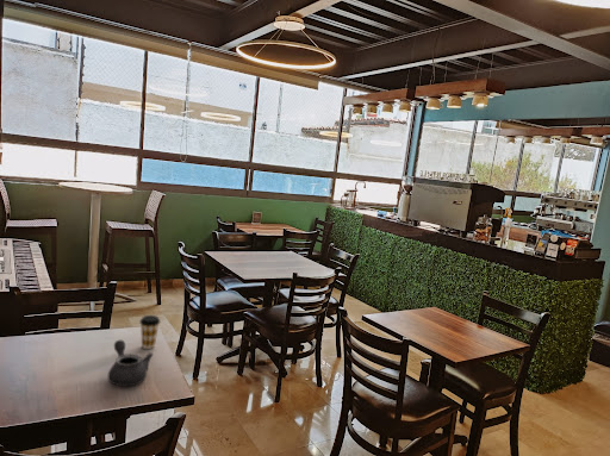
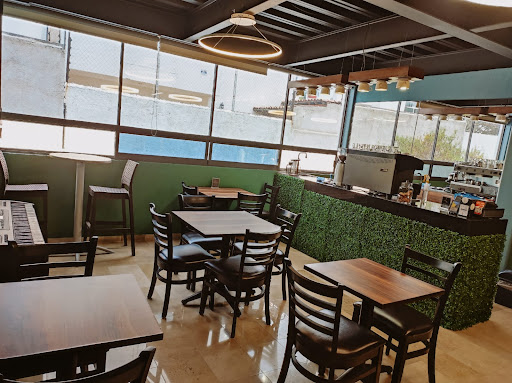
- teapot [107,339,155,387]
- coffee cup [138,314,161,350]
